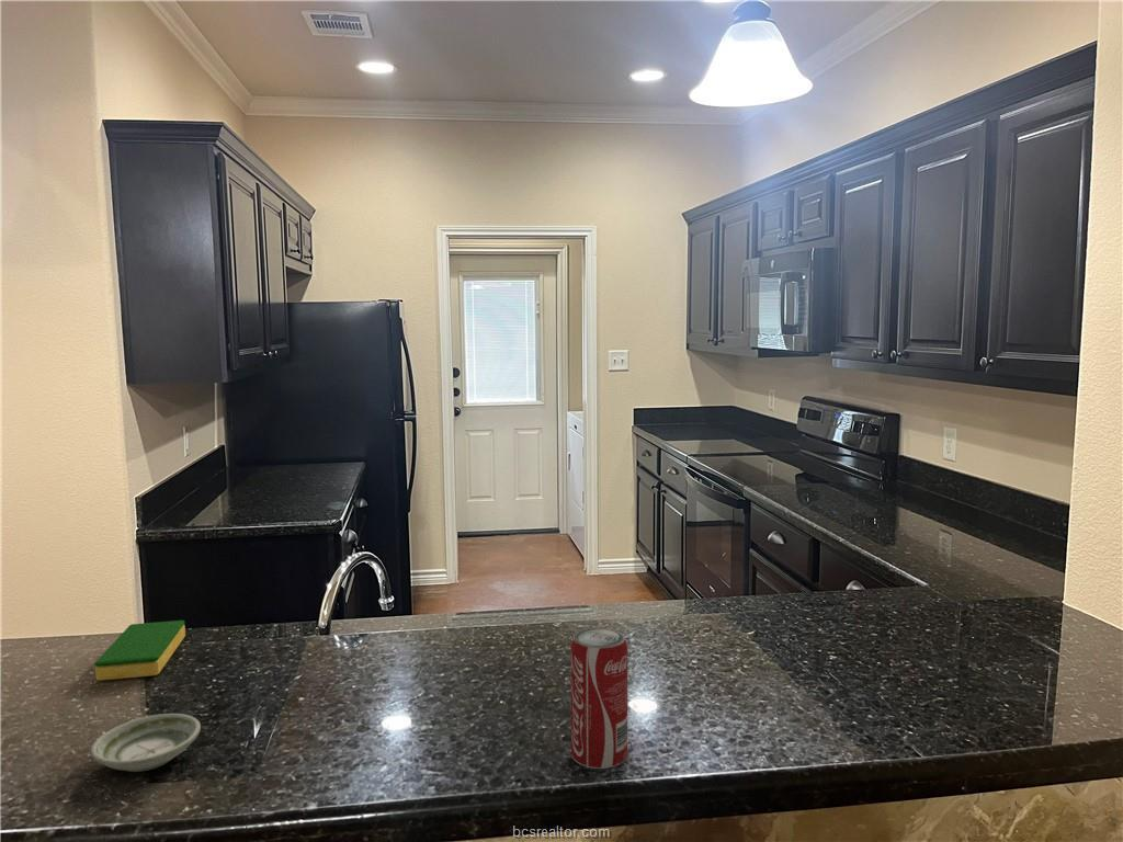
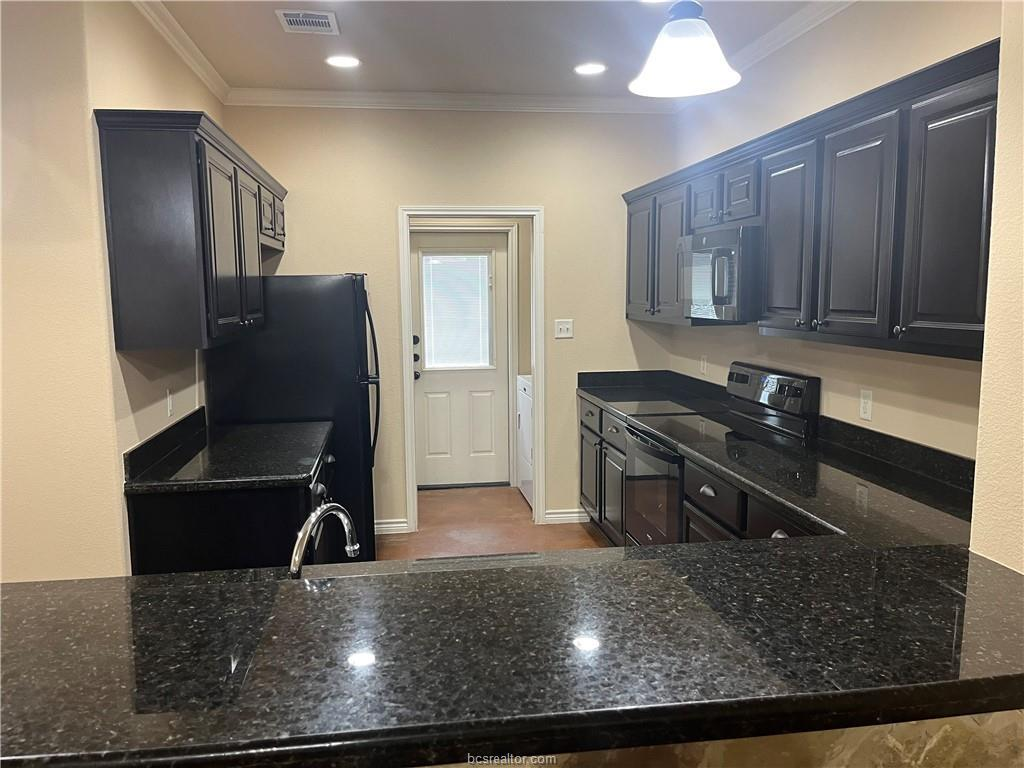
- saucer [90,713,202,773]
- dish sponge [94,619,186,682]
- beverage can [569,627,628,770]
